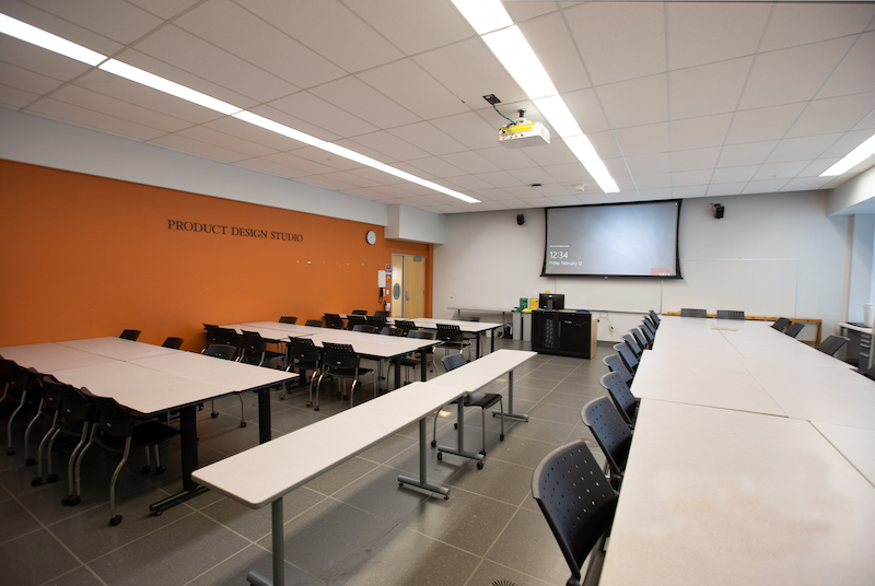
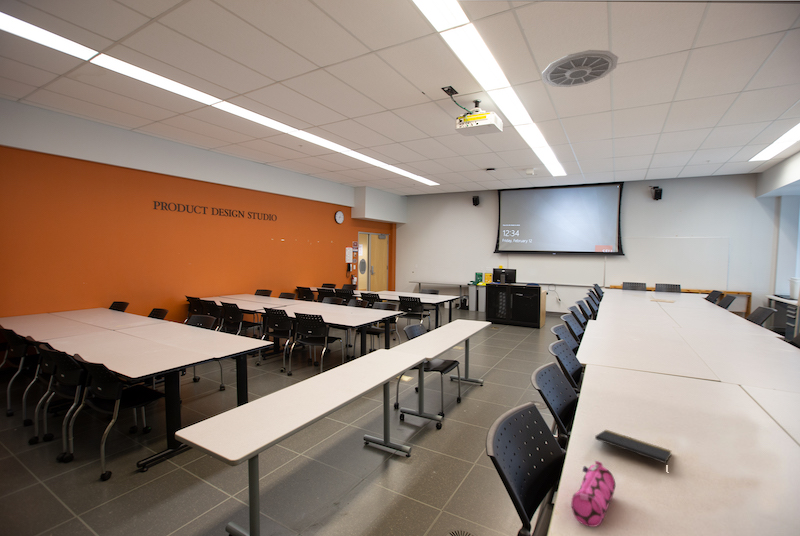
+ notepad [594,429,672,464]
+ pencil case [570,460,617,528]
+ ceiling vent [541,49,619,88]
